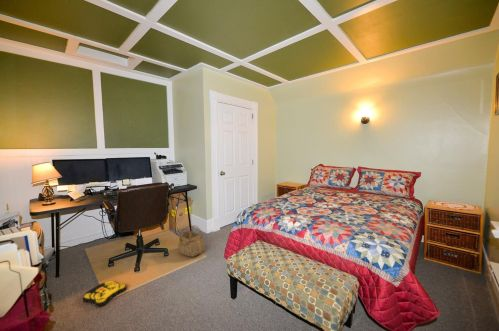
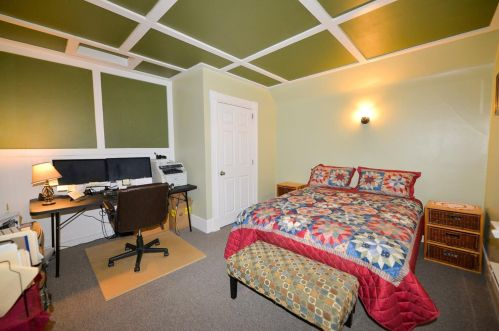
- basket [177,224,206,258]
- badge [82,280,127,308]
